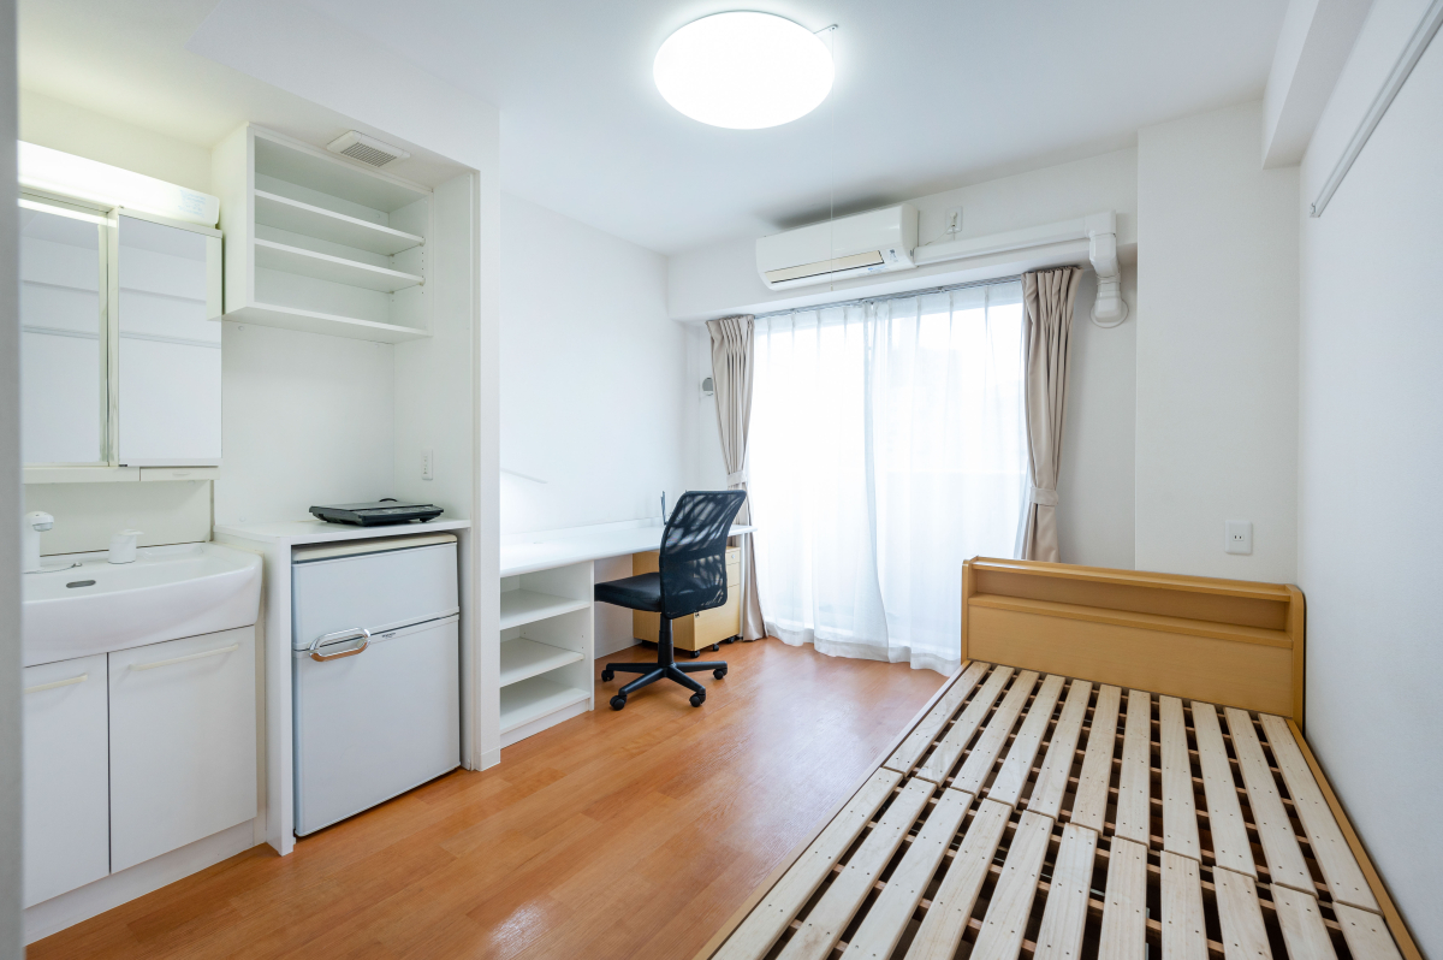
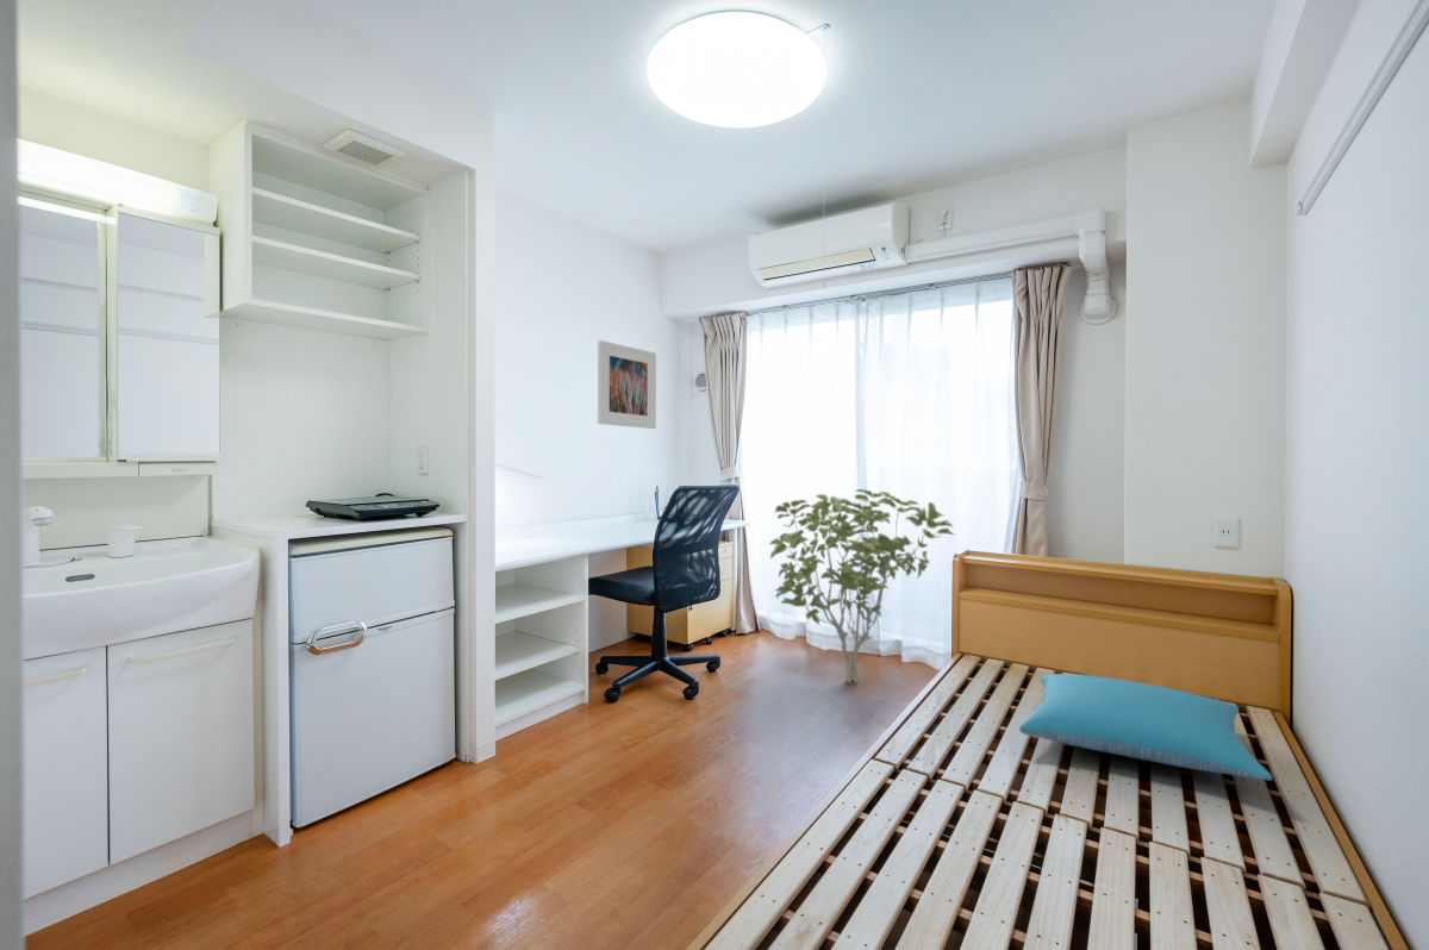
+ pillow [1018,673,1274,781]
+ shrub [769,488,955,685]
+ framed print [597,339,657,430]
